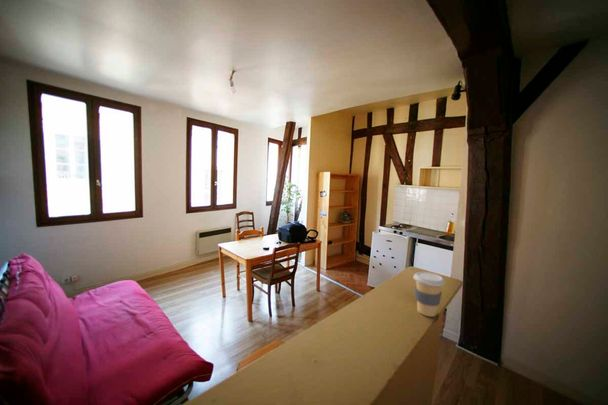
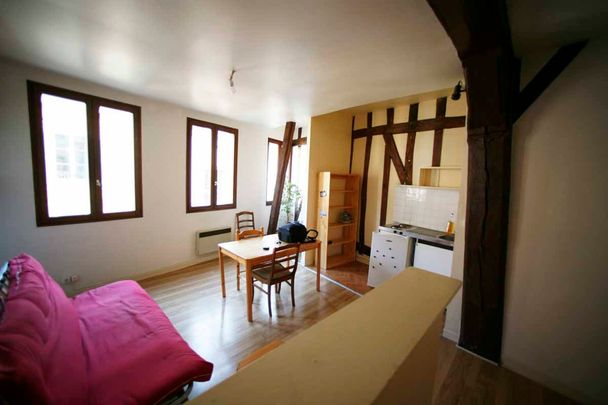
- coffee cup [413,271,446,317]
